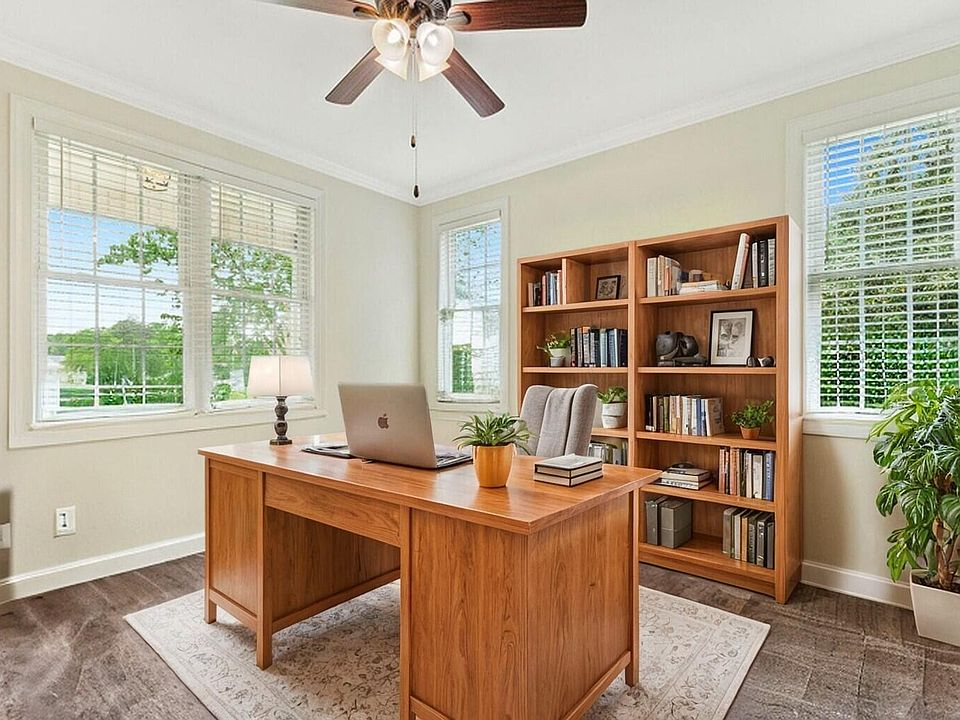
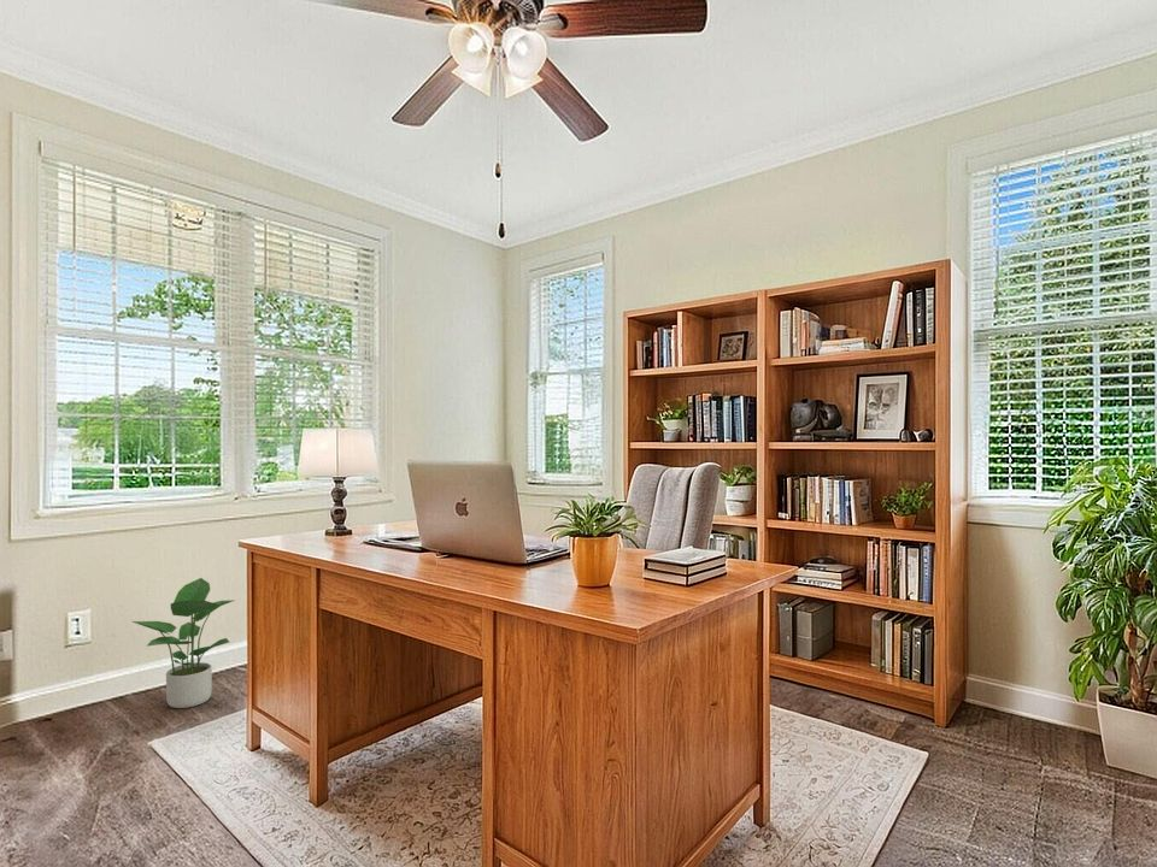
+ potted plant [131,577,237,709]
